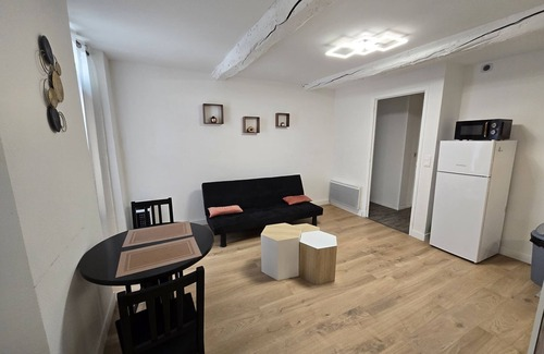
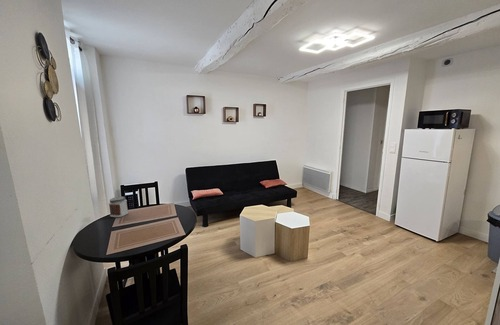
+ jar [108,196,129,218]
